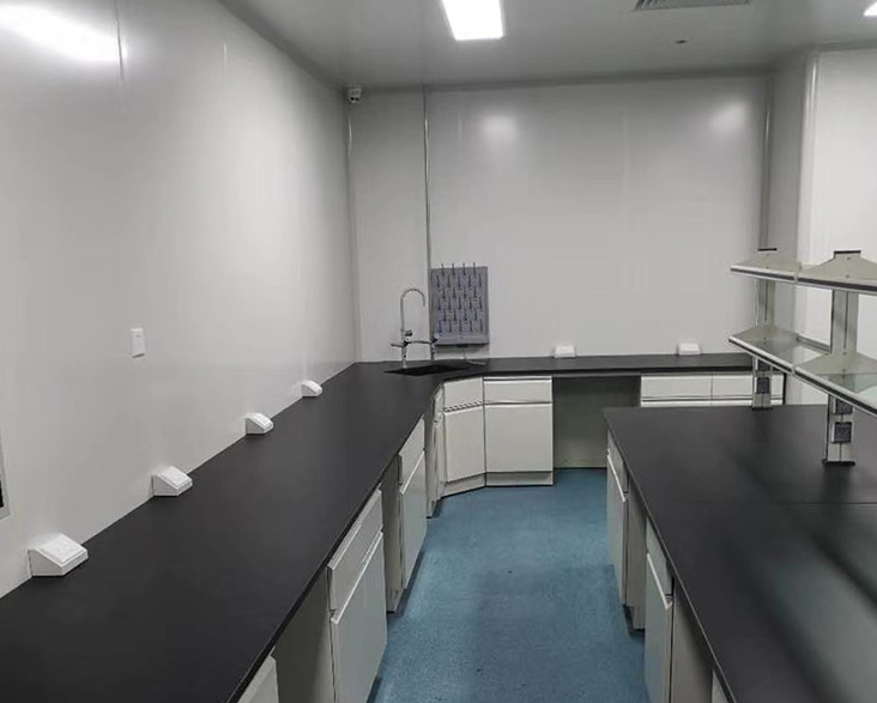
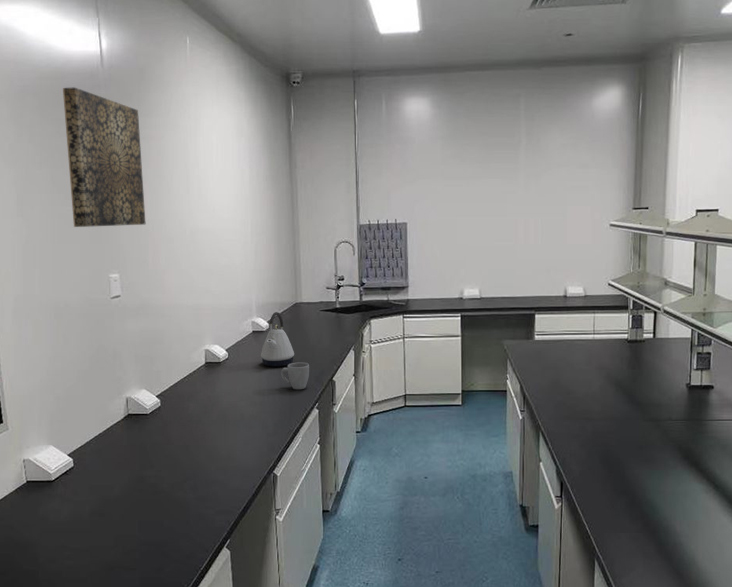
+ kettle [260,311,295,368]
+ mug [280,362,310,390]
+ wall art [62,86,146,228]
